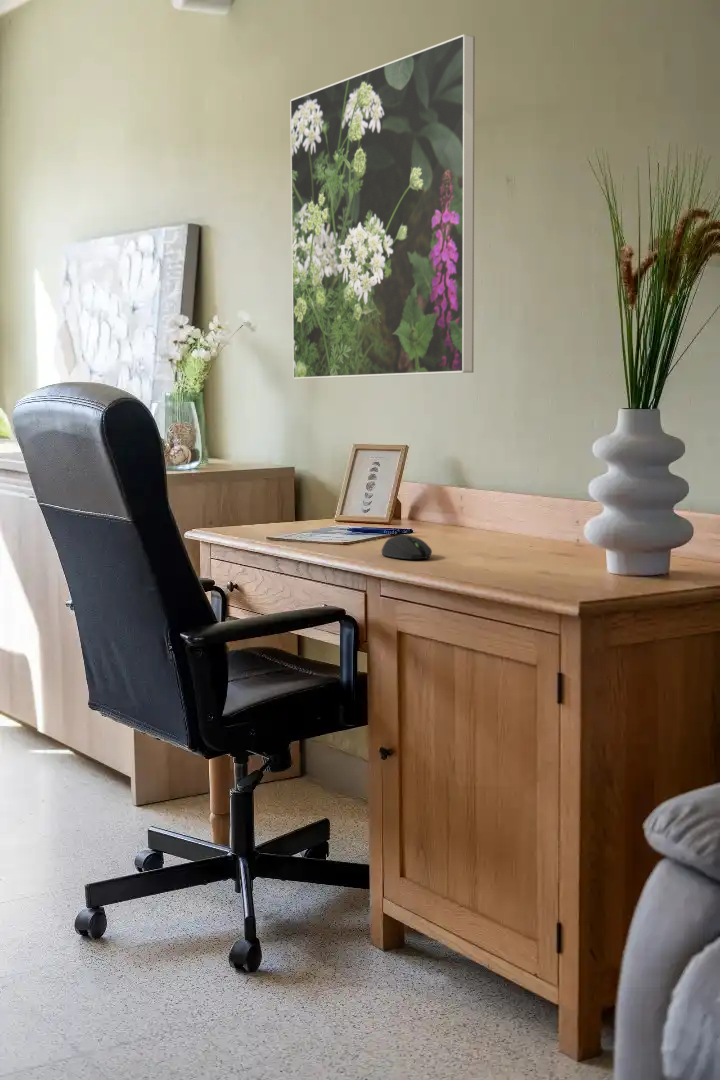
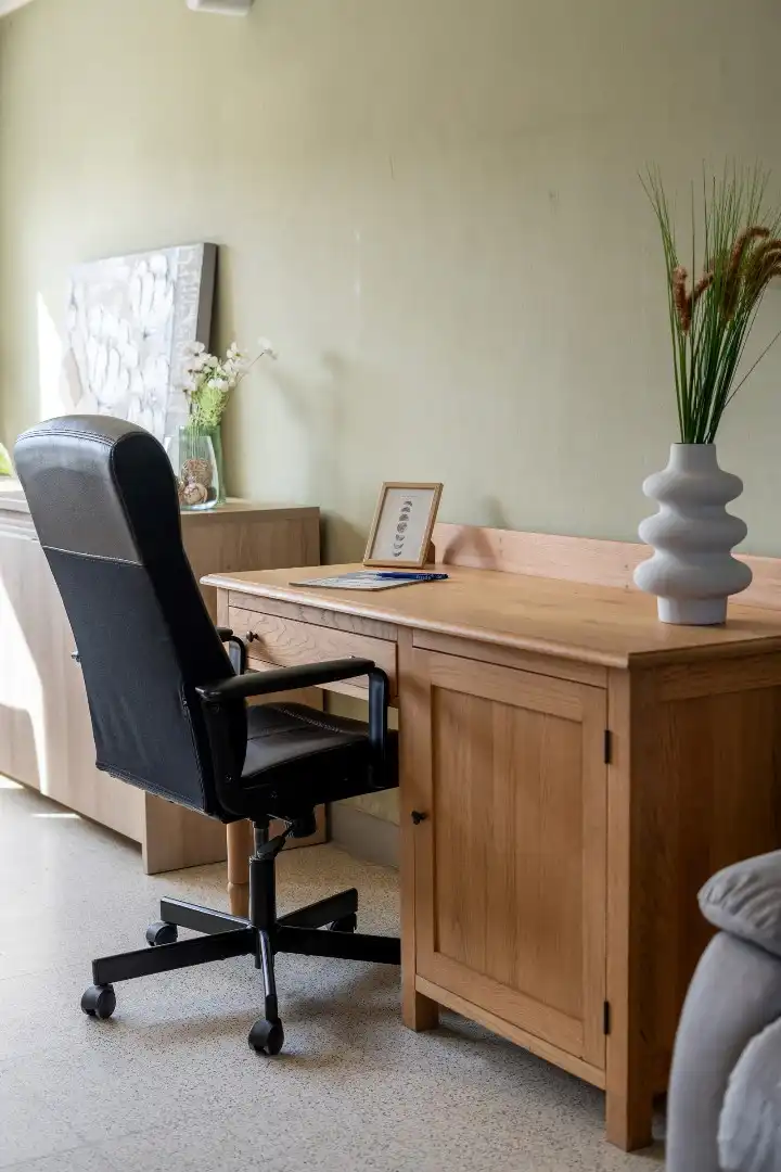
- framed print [289,33,476,380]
- computer mouse [381,534,433,560]
